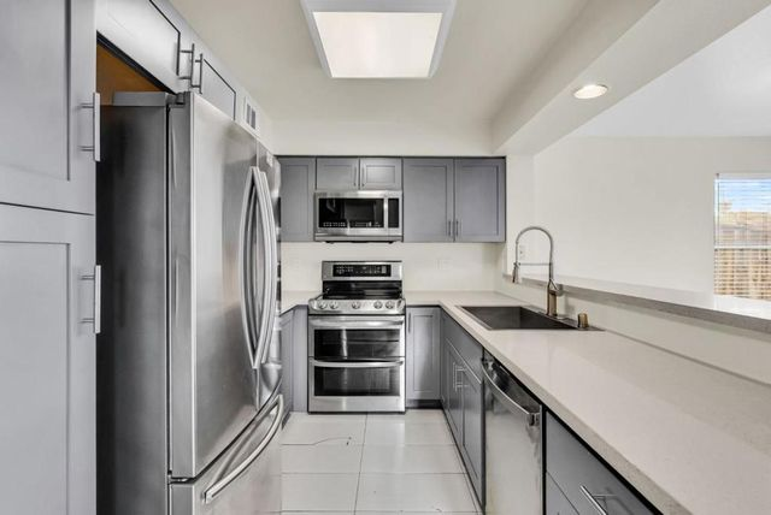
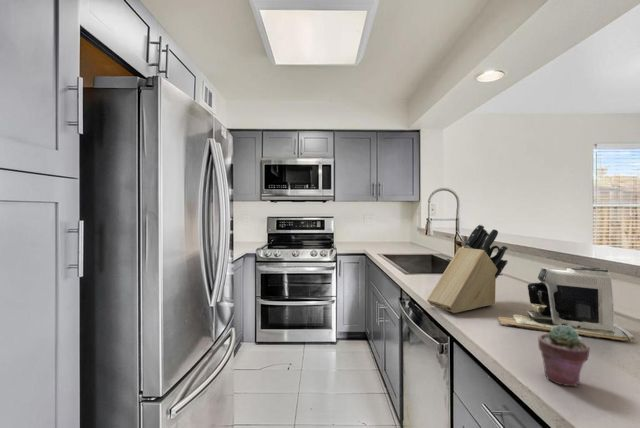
+ knife block [426,223,509,314]
+ coffee maker [497,266,638,343]
+ potted succulent [537,325,590,387]
